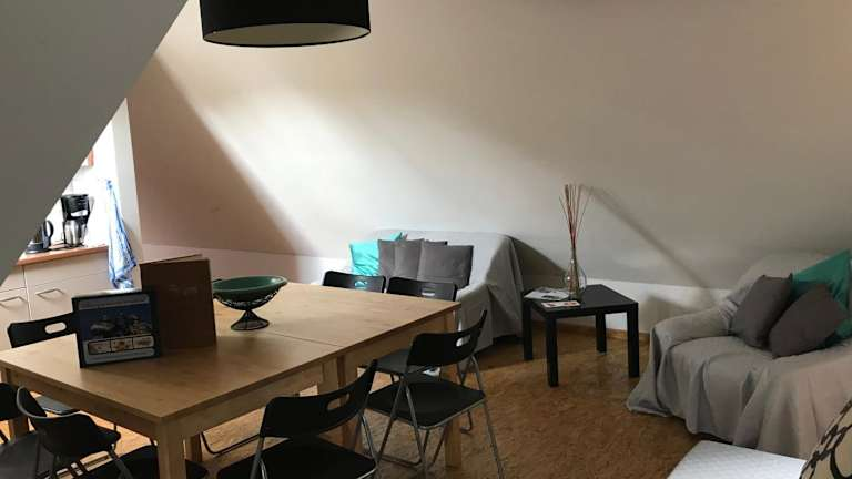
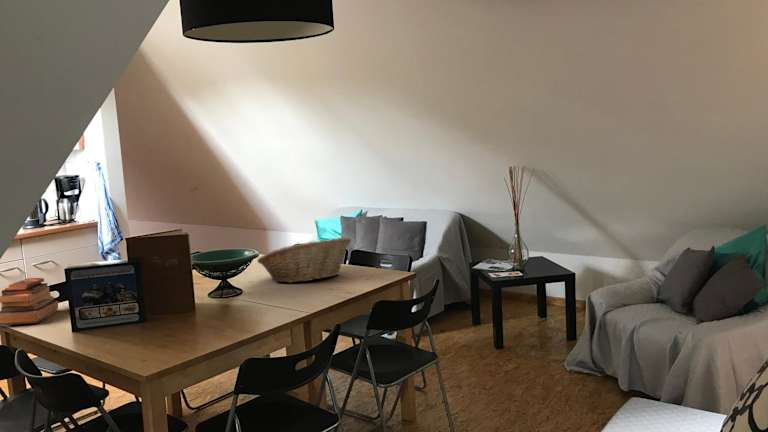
+ book [0,277,59,326]
+ fruit basket [256,236,352,284]
